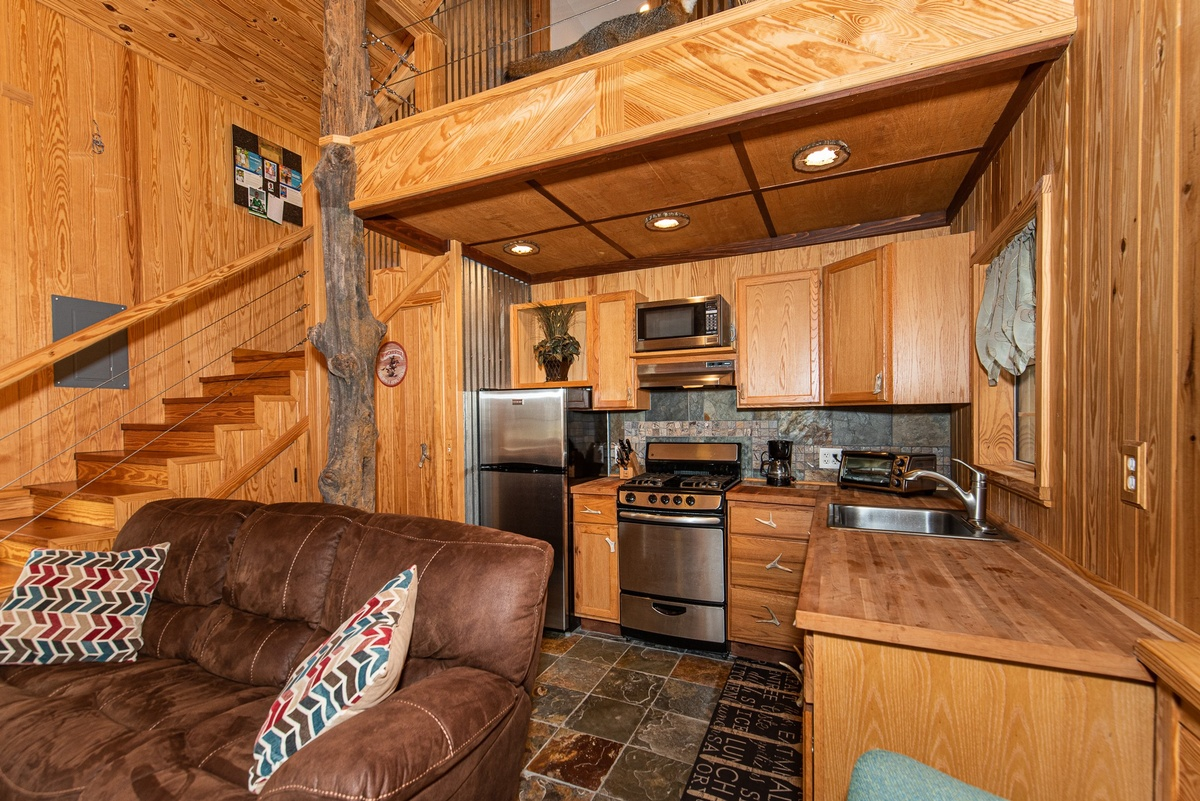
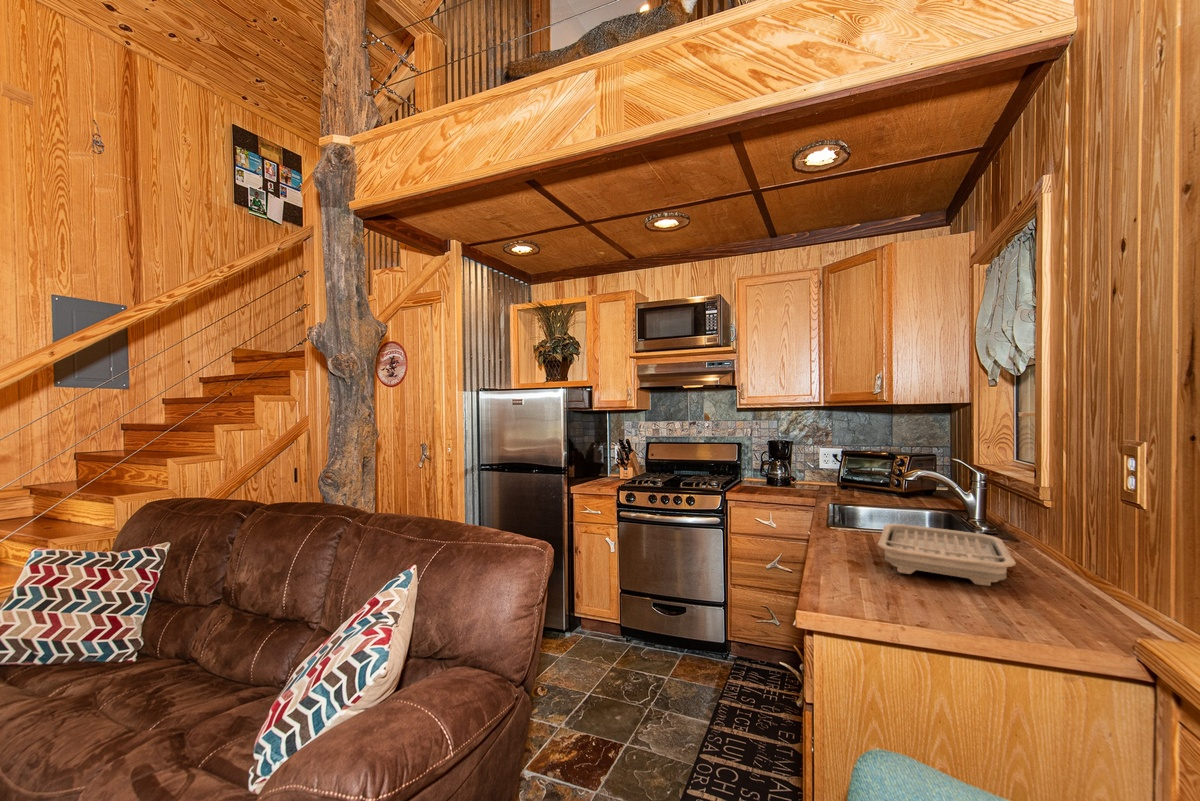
+ dish rack [877,523,1017,587]
